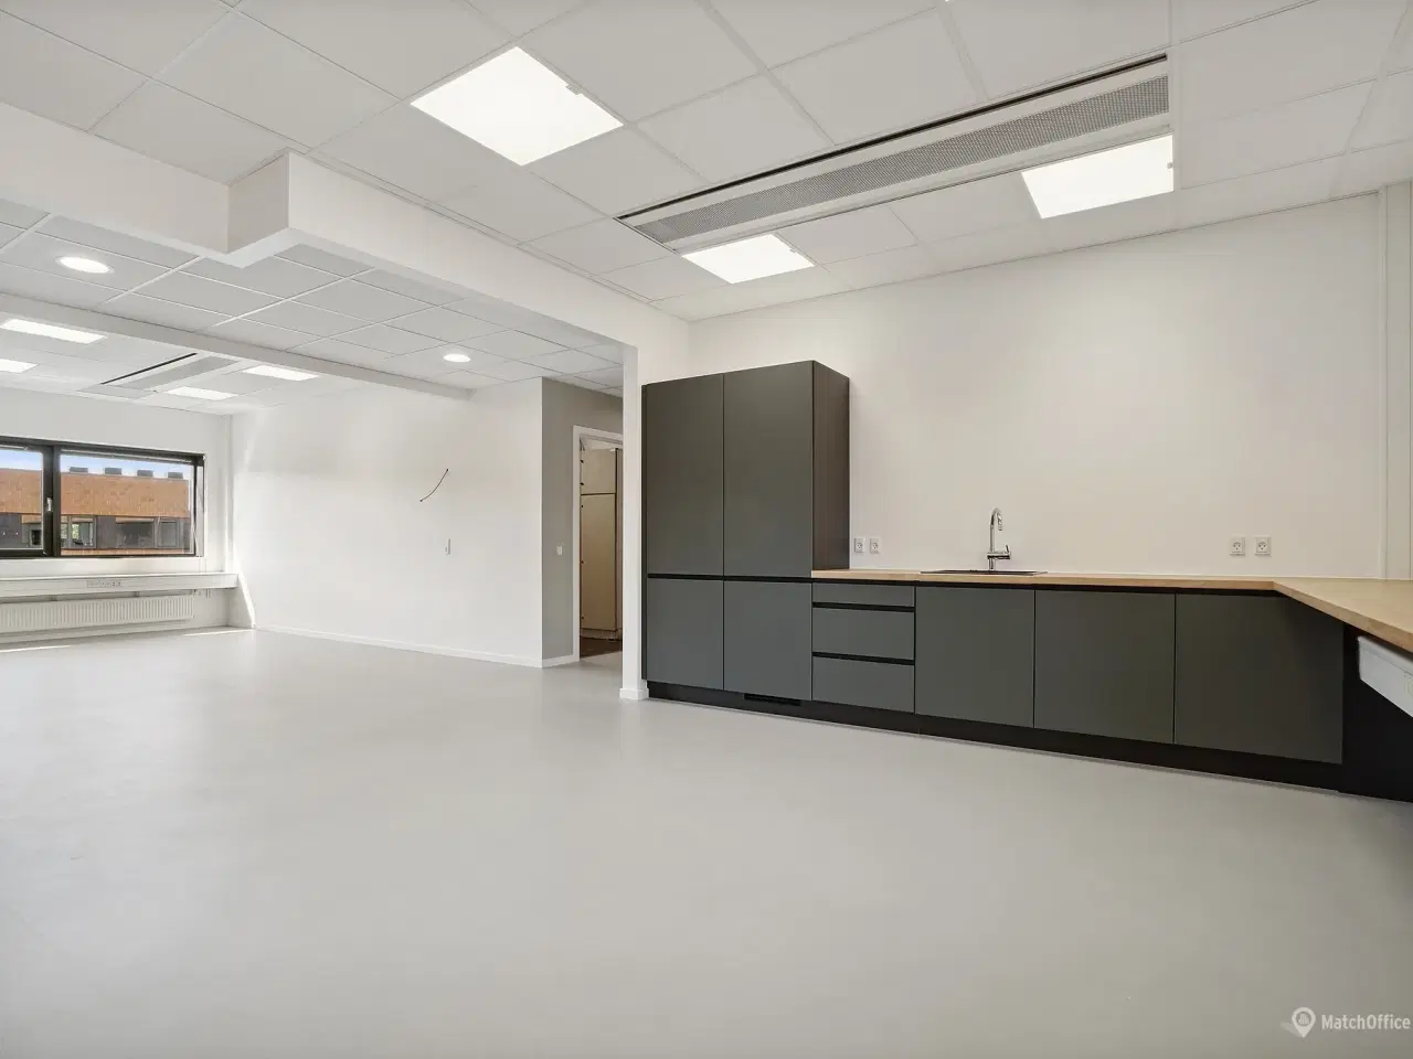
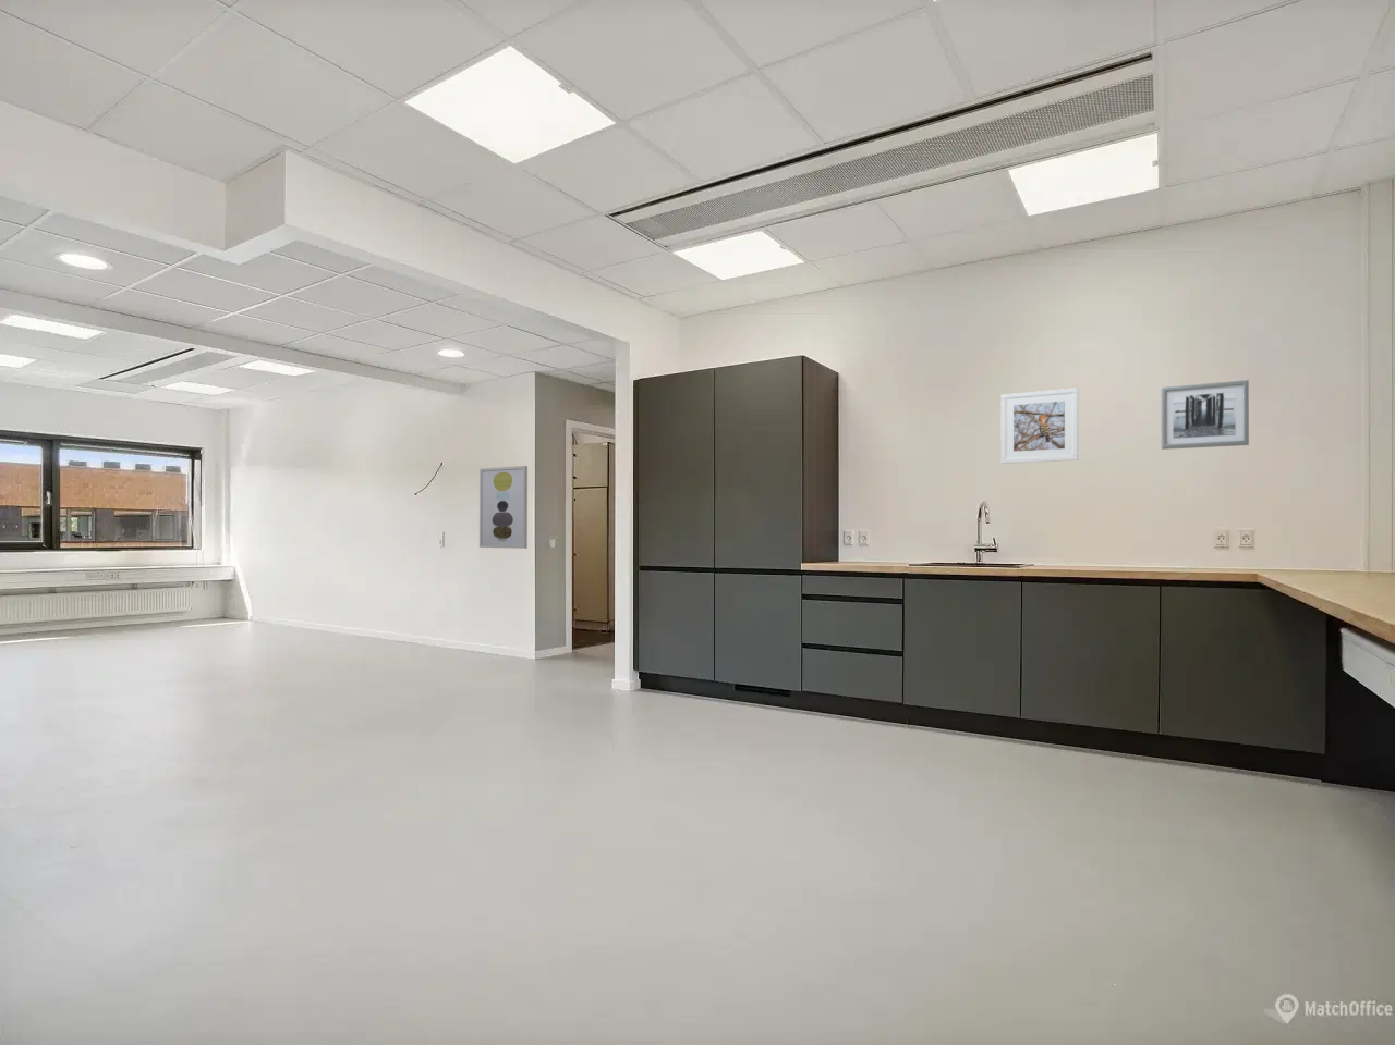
+ wall art [479,464,528,550]
+ wall art [1160,379,1250,451]
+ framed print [1001,386,1079,464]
